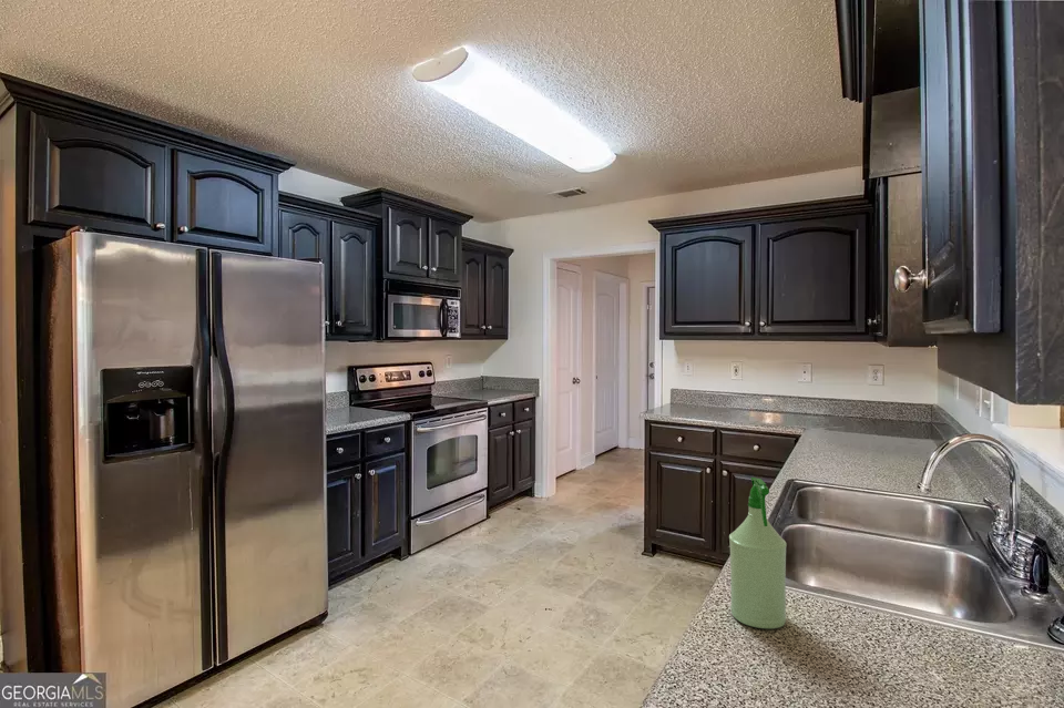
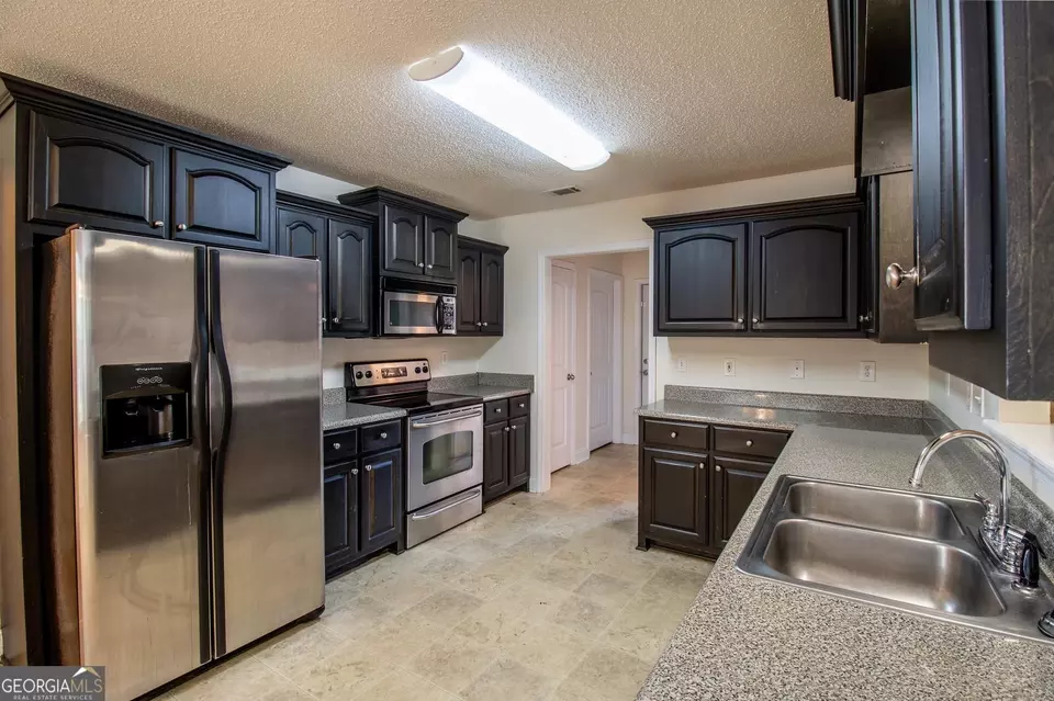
- spray bottle [728,476,788,629]
